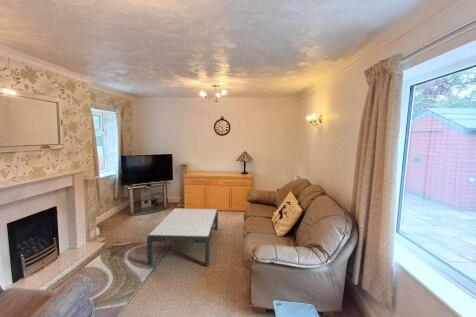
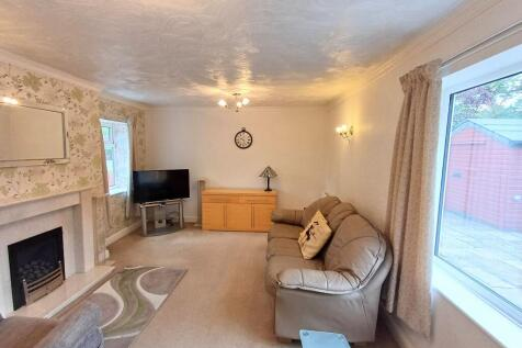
- coffee table [146,207,219,267]
